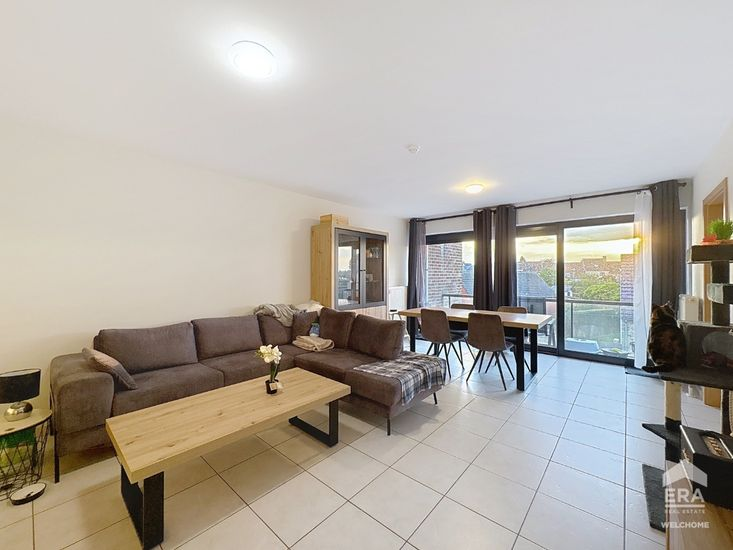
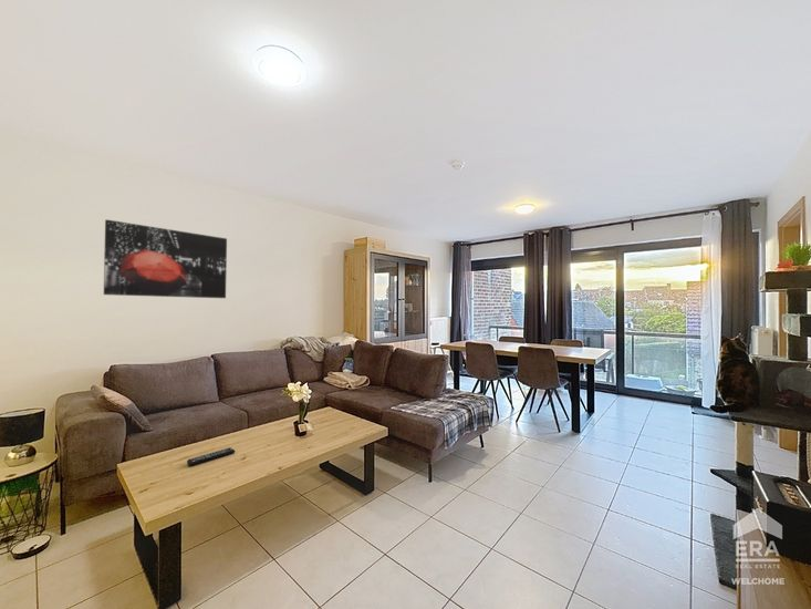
+ remote control [186,446,236,467]
+ wall art [103,218,228,299]
